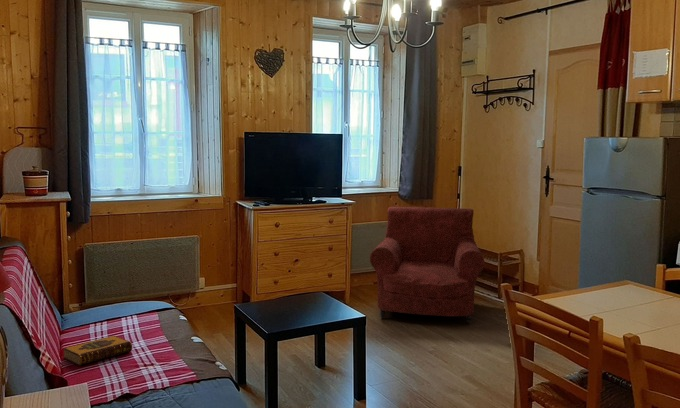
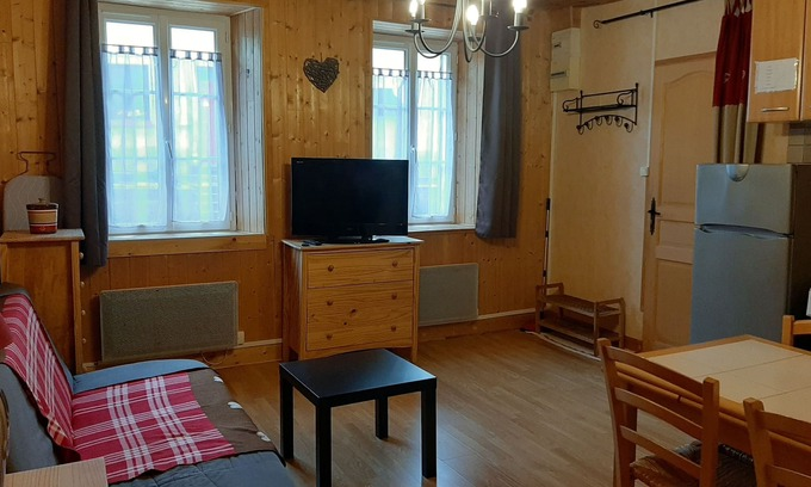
- hardback book [62,335,133,367]
- armchair [369,206,485,324]
